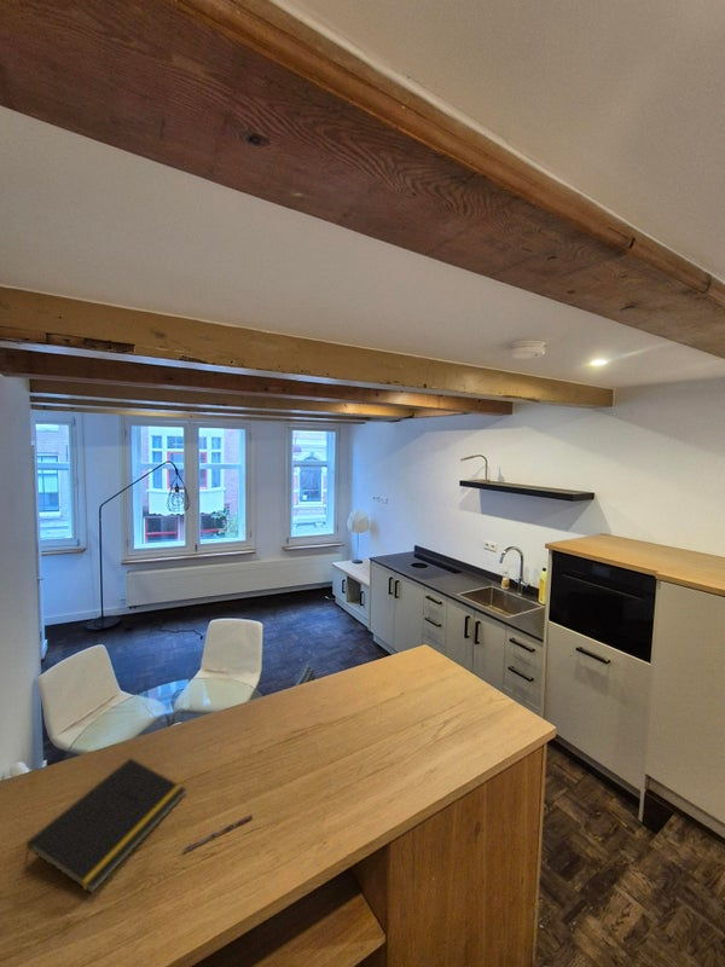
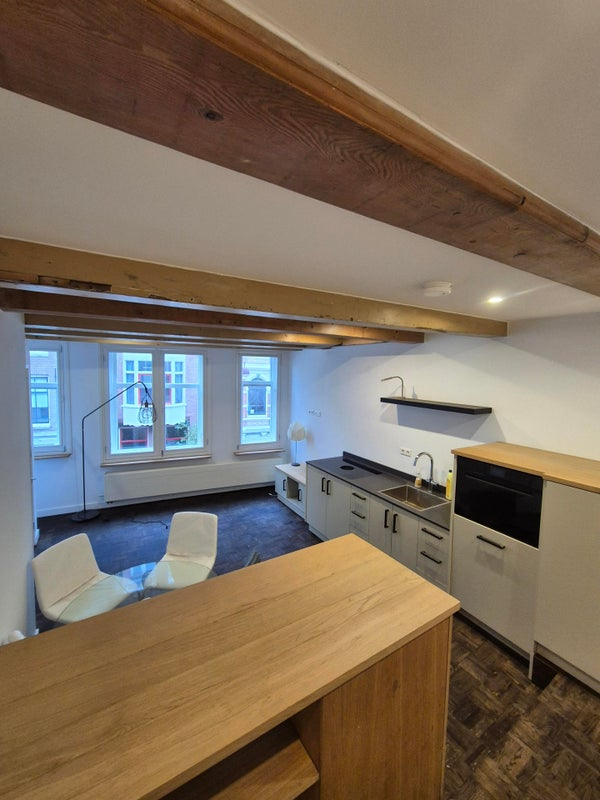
- notepad [23,757,187,894]
- pen [182,813,254,853]
